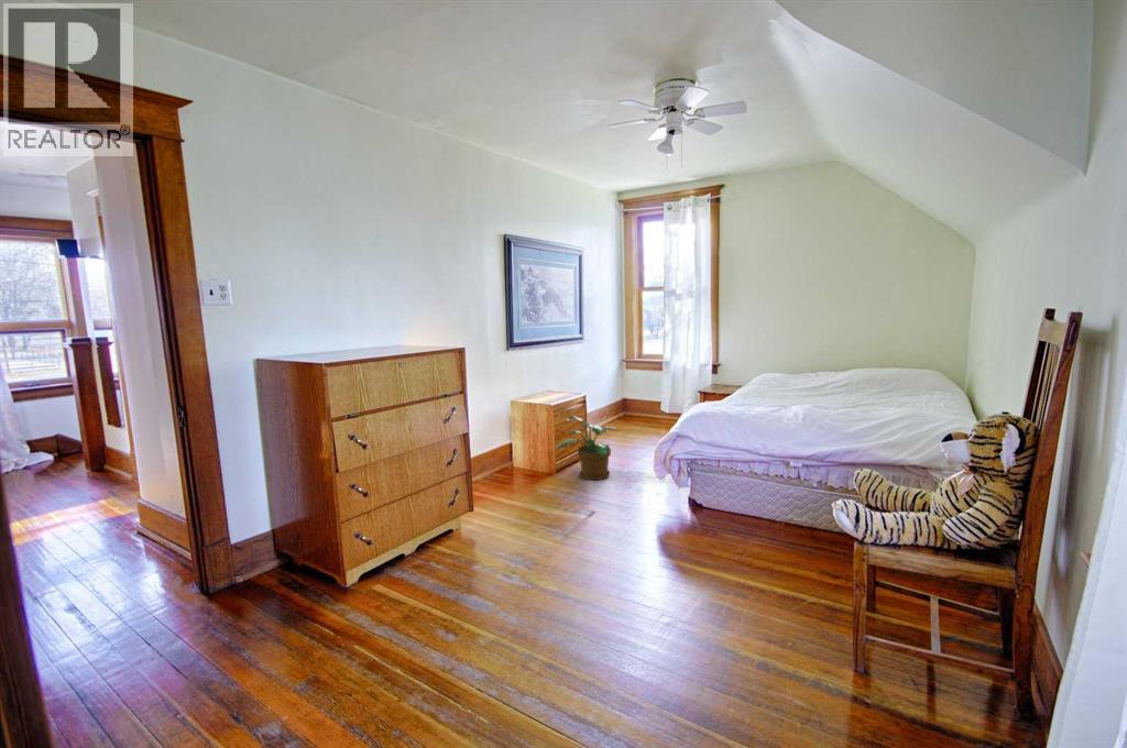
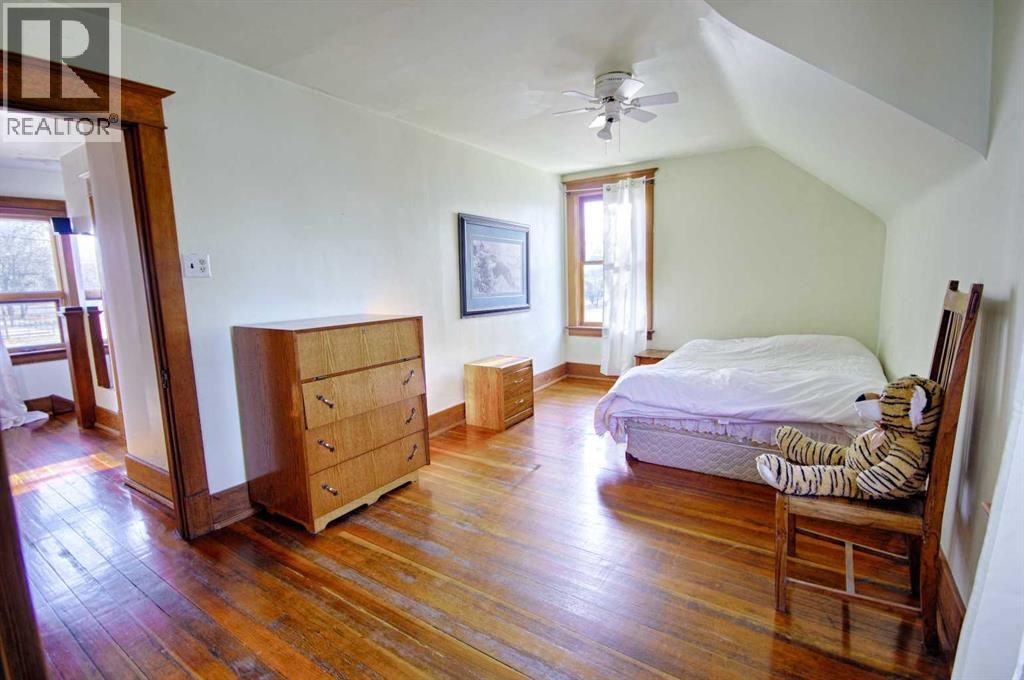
- potted plant [555,415,620,481]
